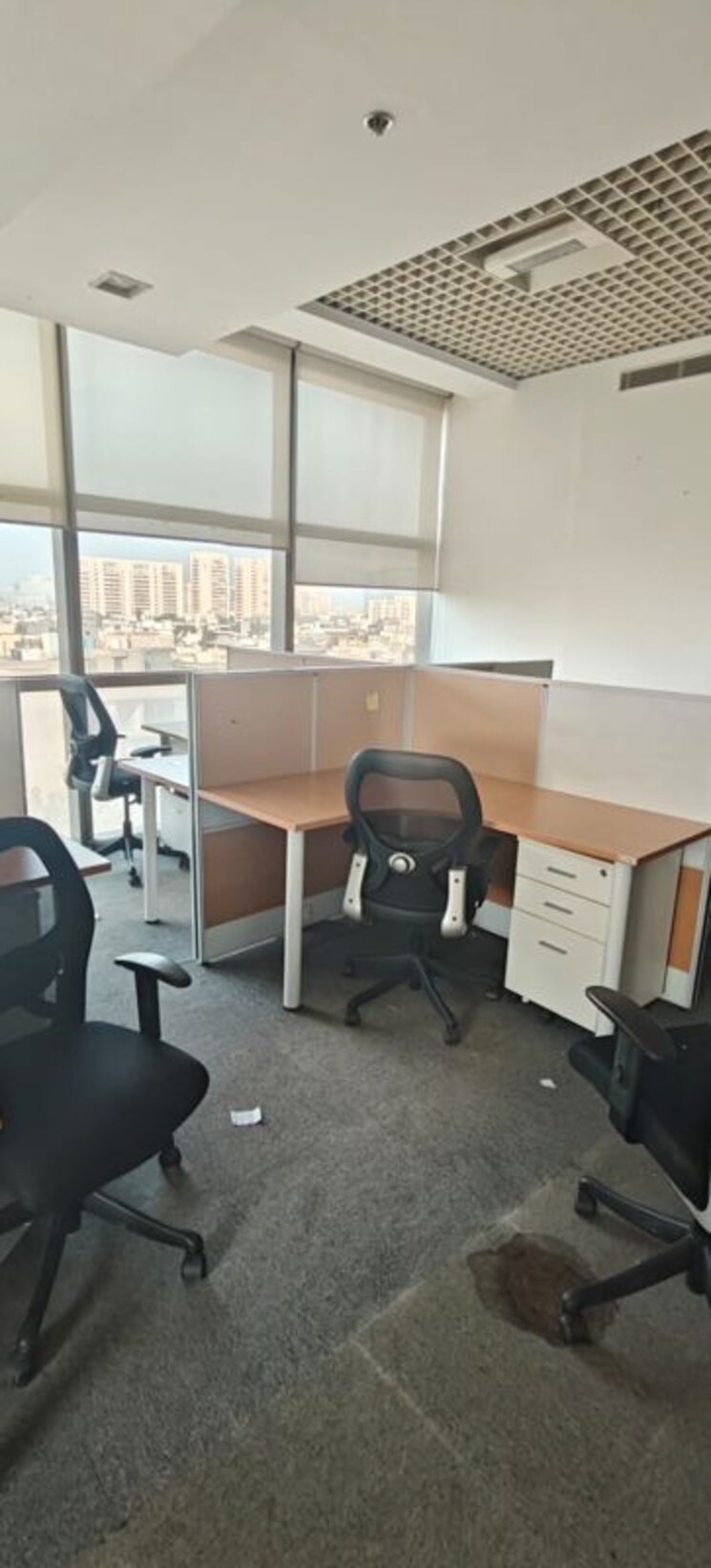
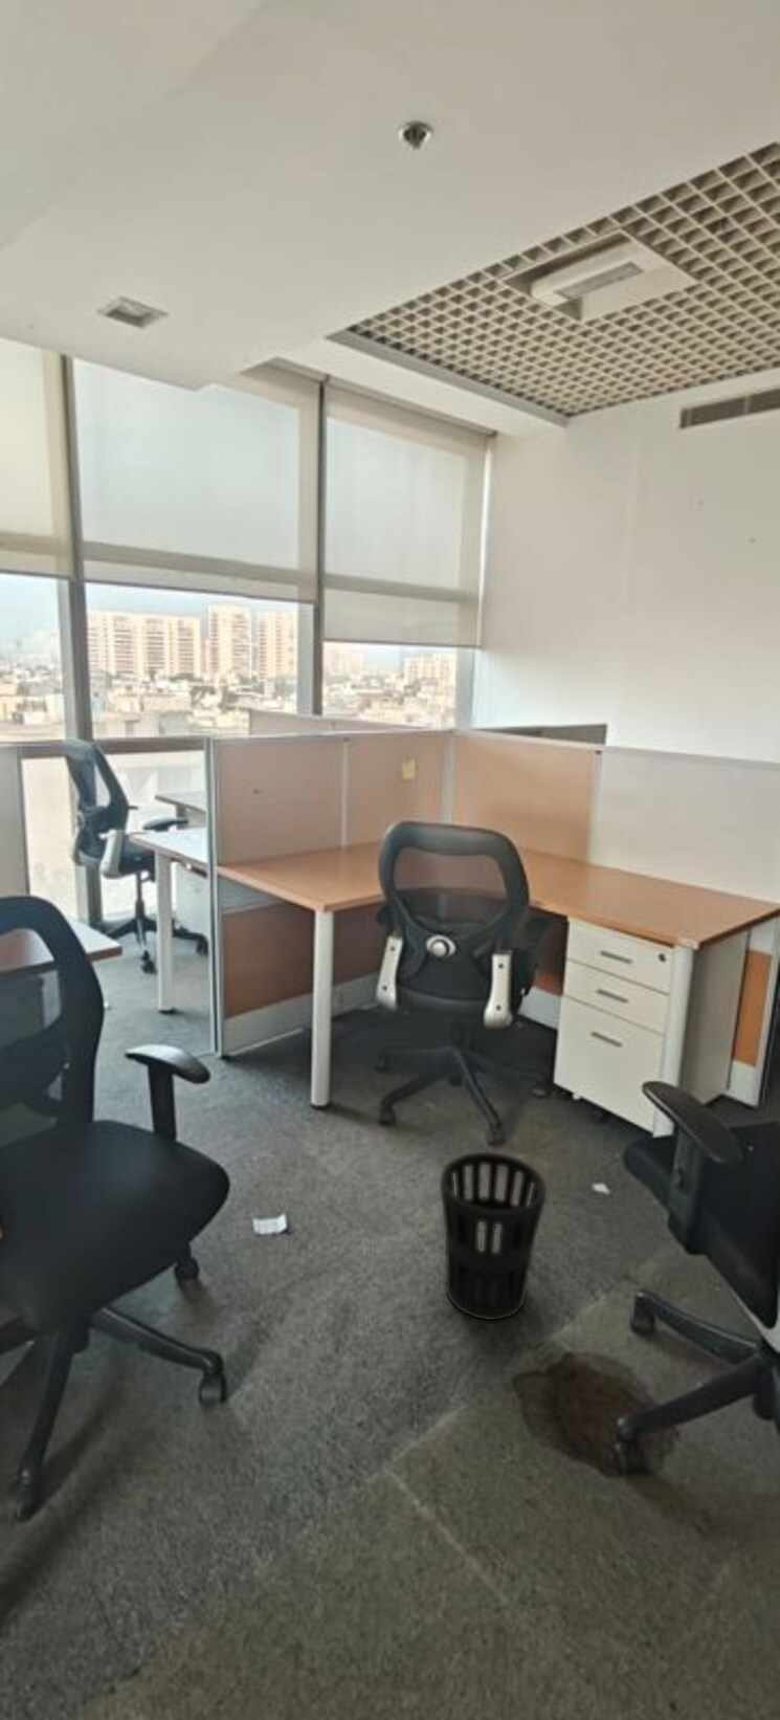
+ wastebasket [439,1151,547,1321]
